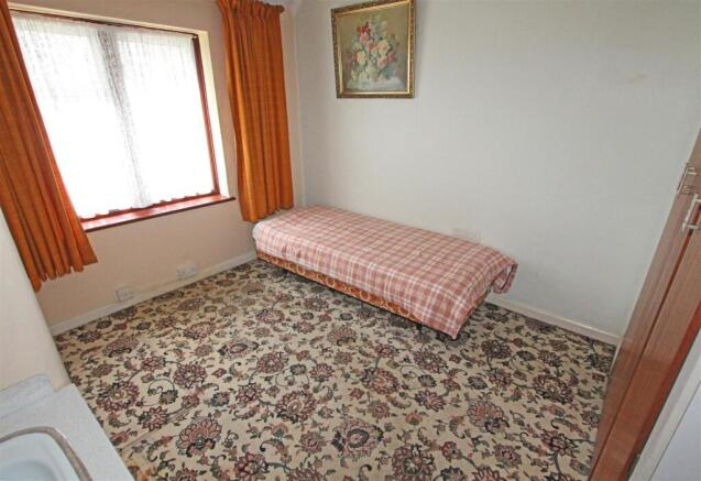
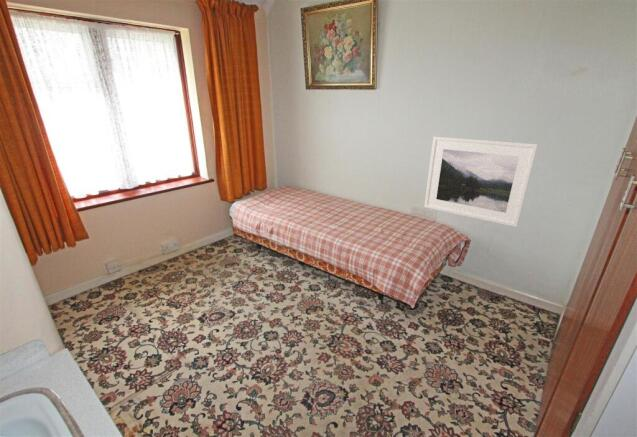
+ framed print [423,135,539,228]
